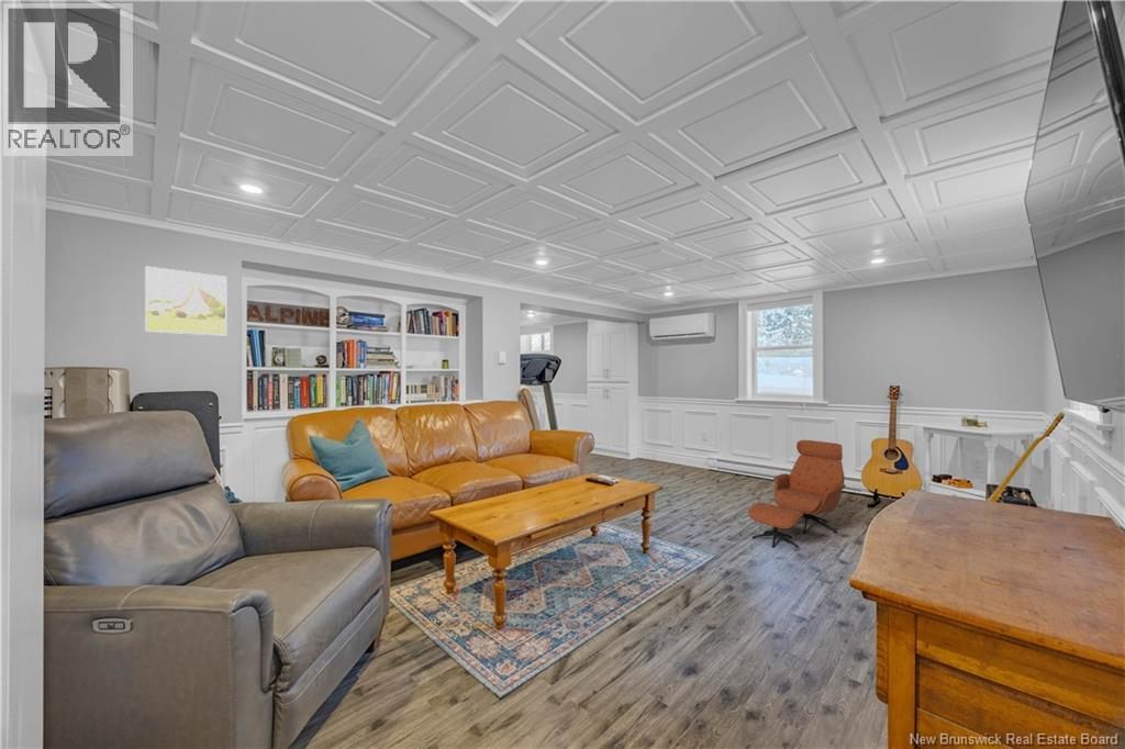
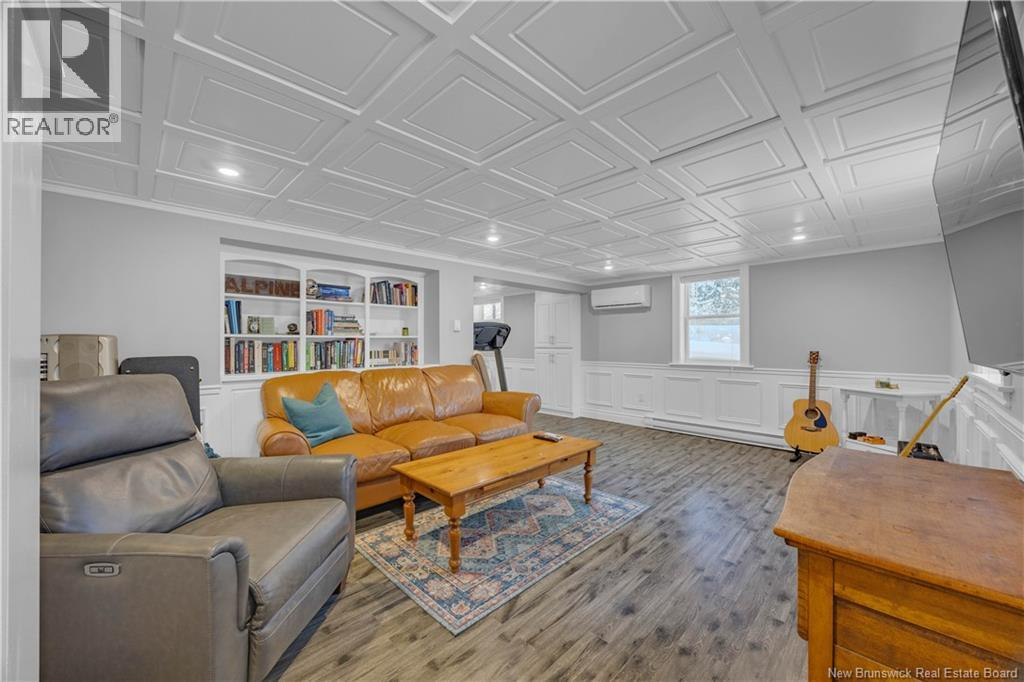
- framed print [144,265,229,337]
- lounge chair [747,439,847,549]
